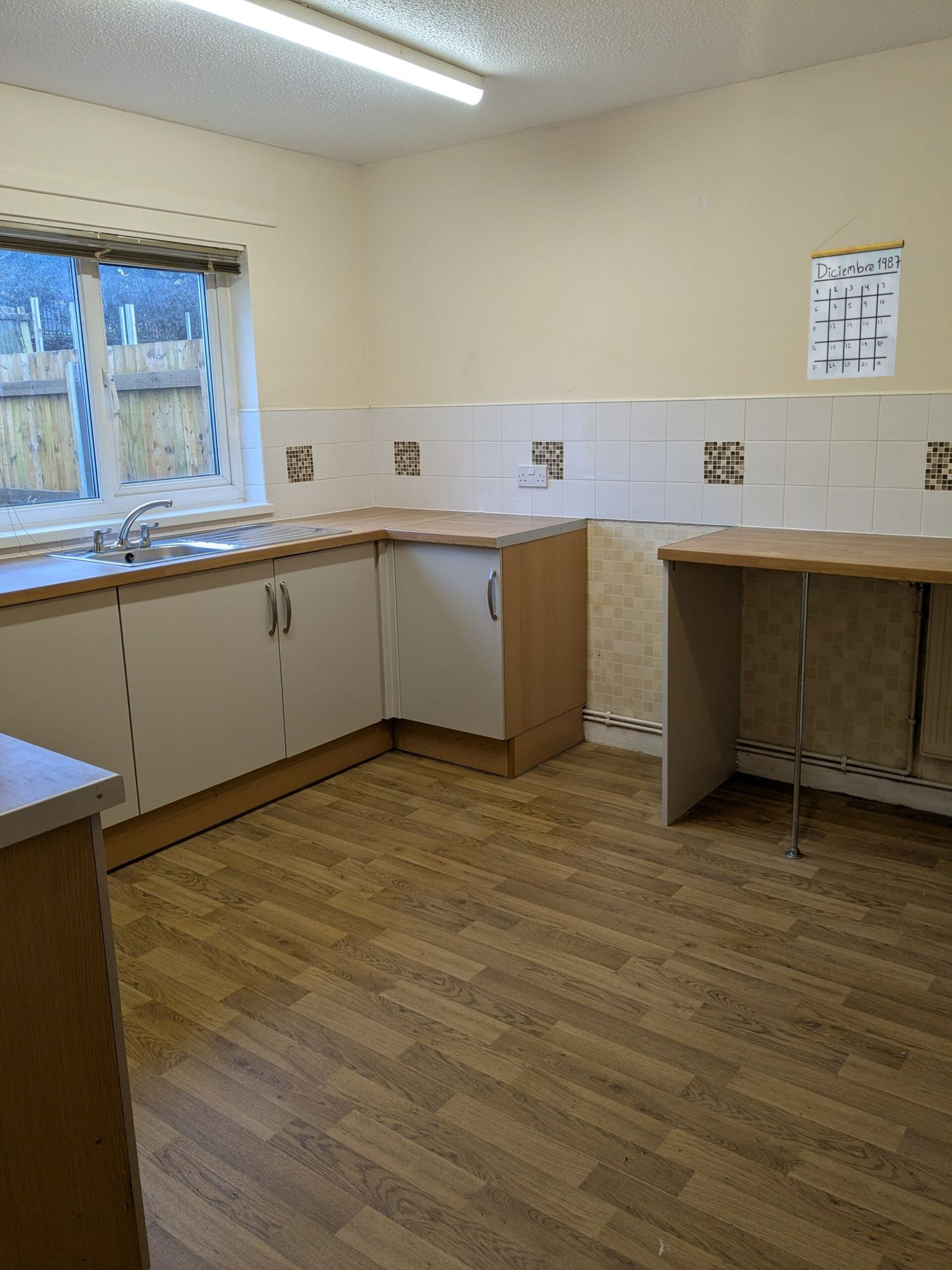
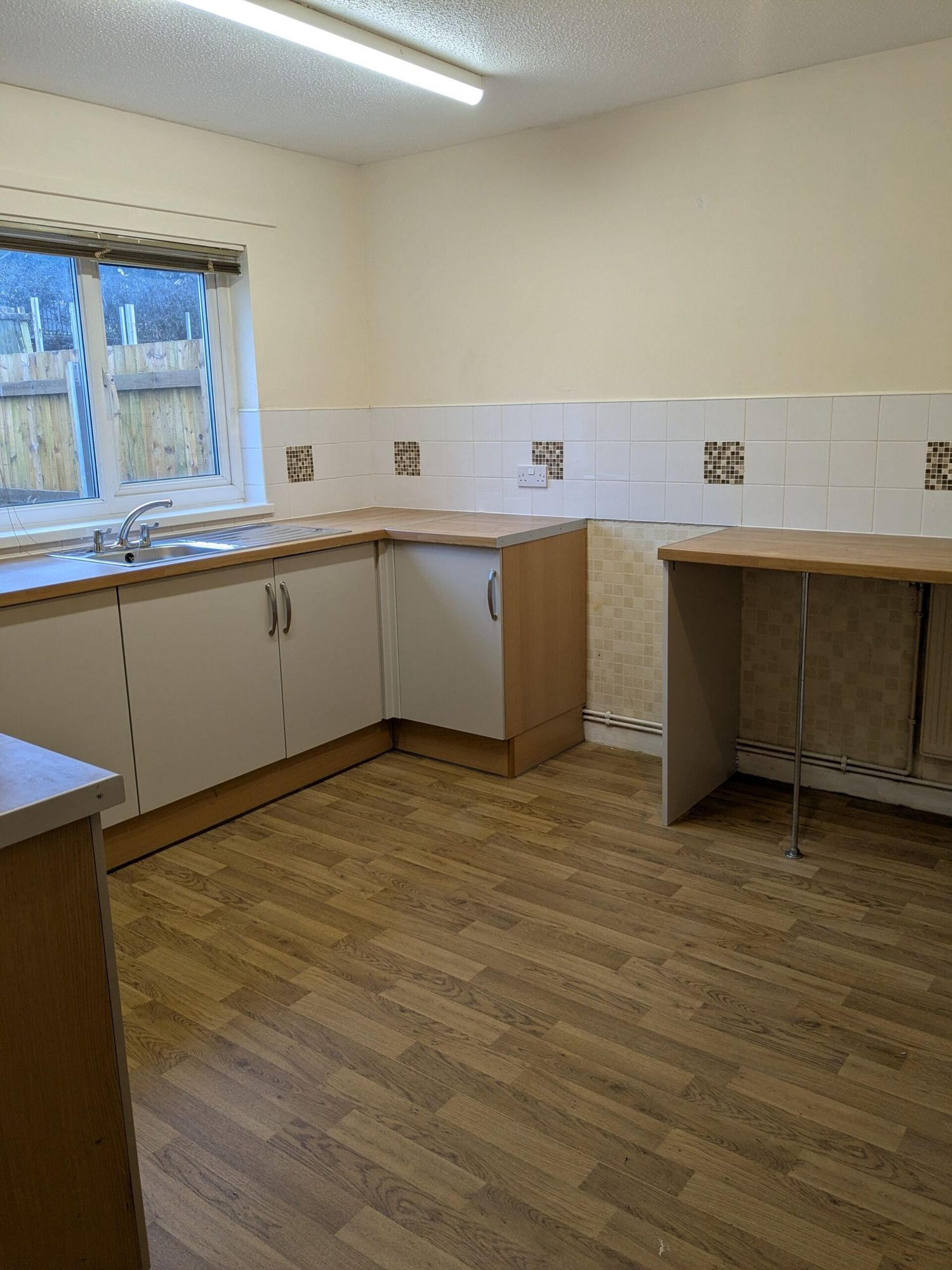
- calendar [807,213,905,380]
